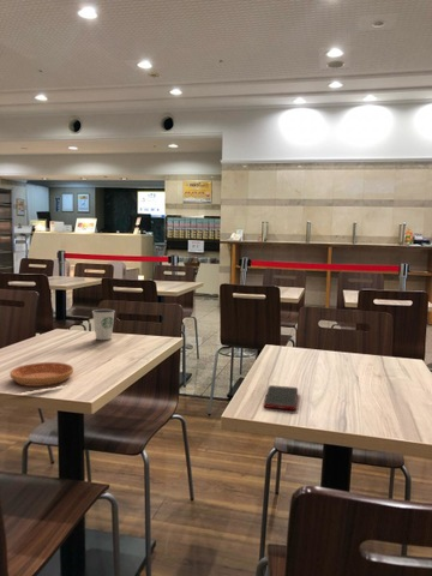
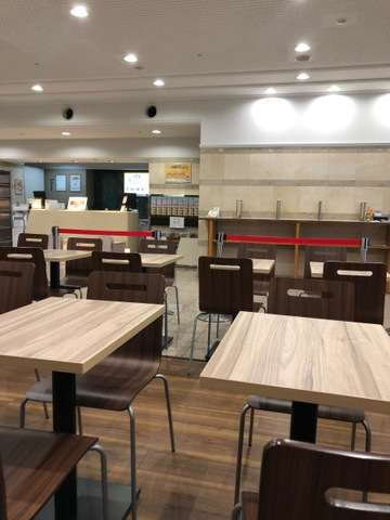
- dixie cup [91,308,116,341]
- cell phone [263,384,299,412]
- saucer [8,361,74,388]
